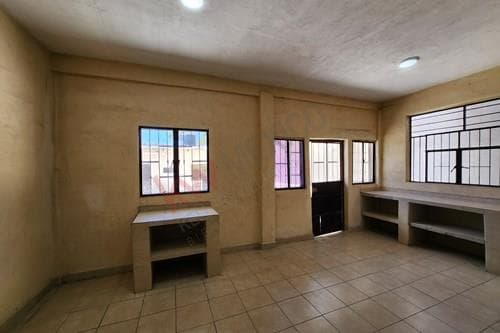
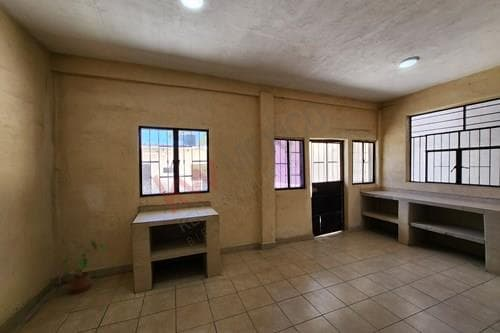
+ house plant [58,239,108,294]
